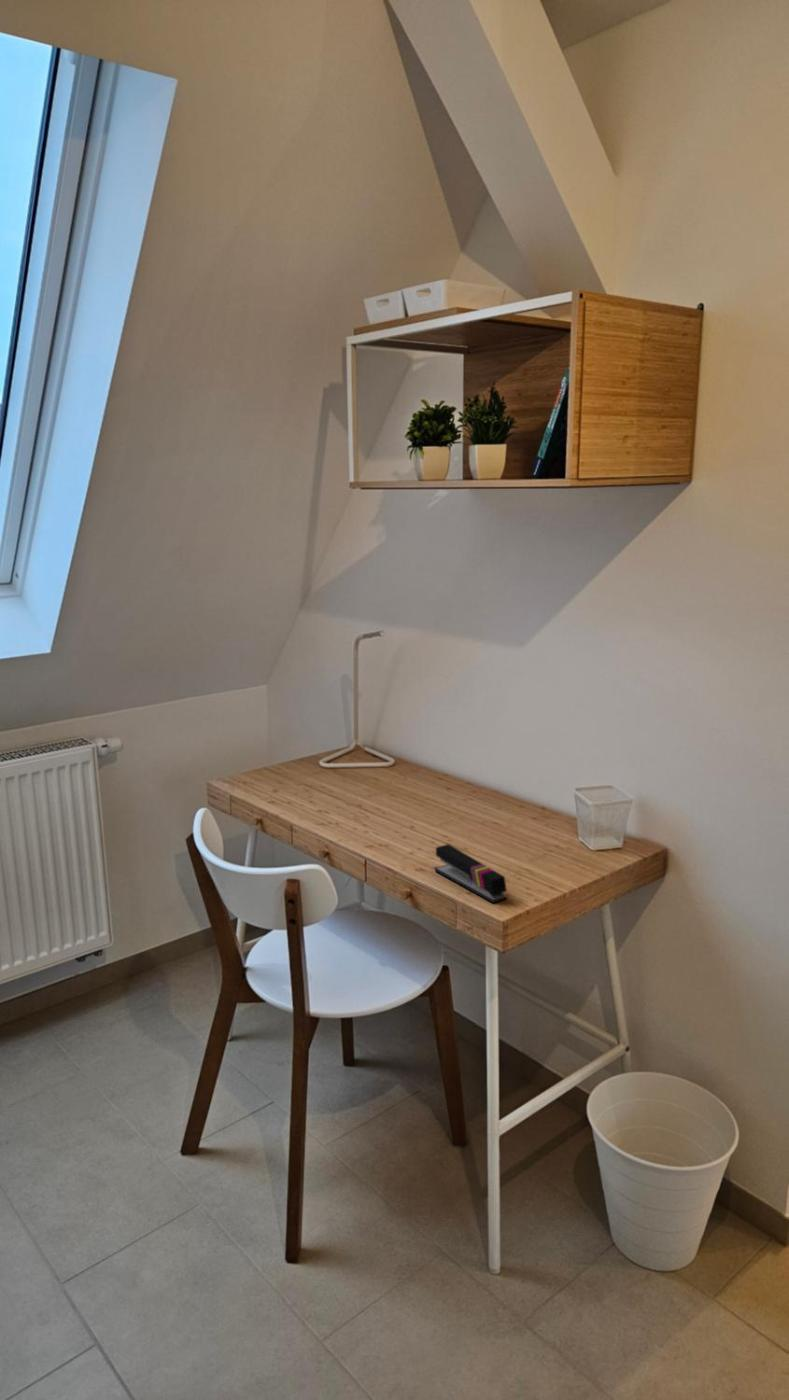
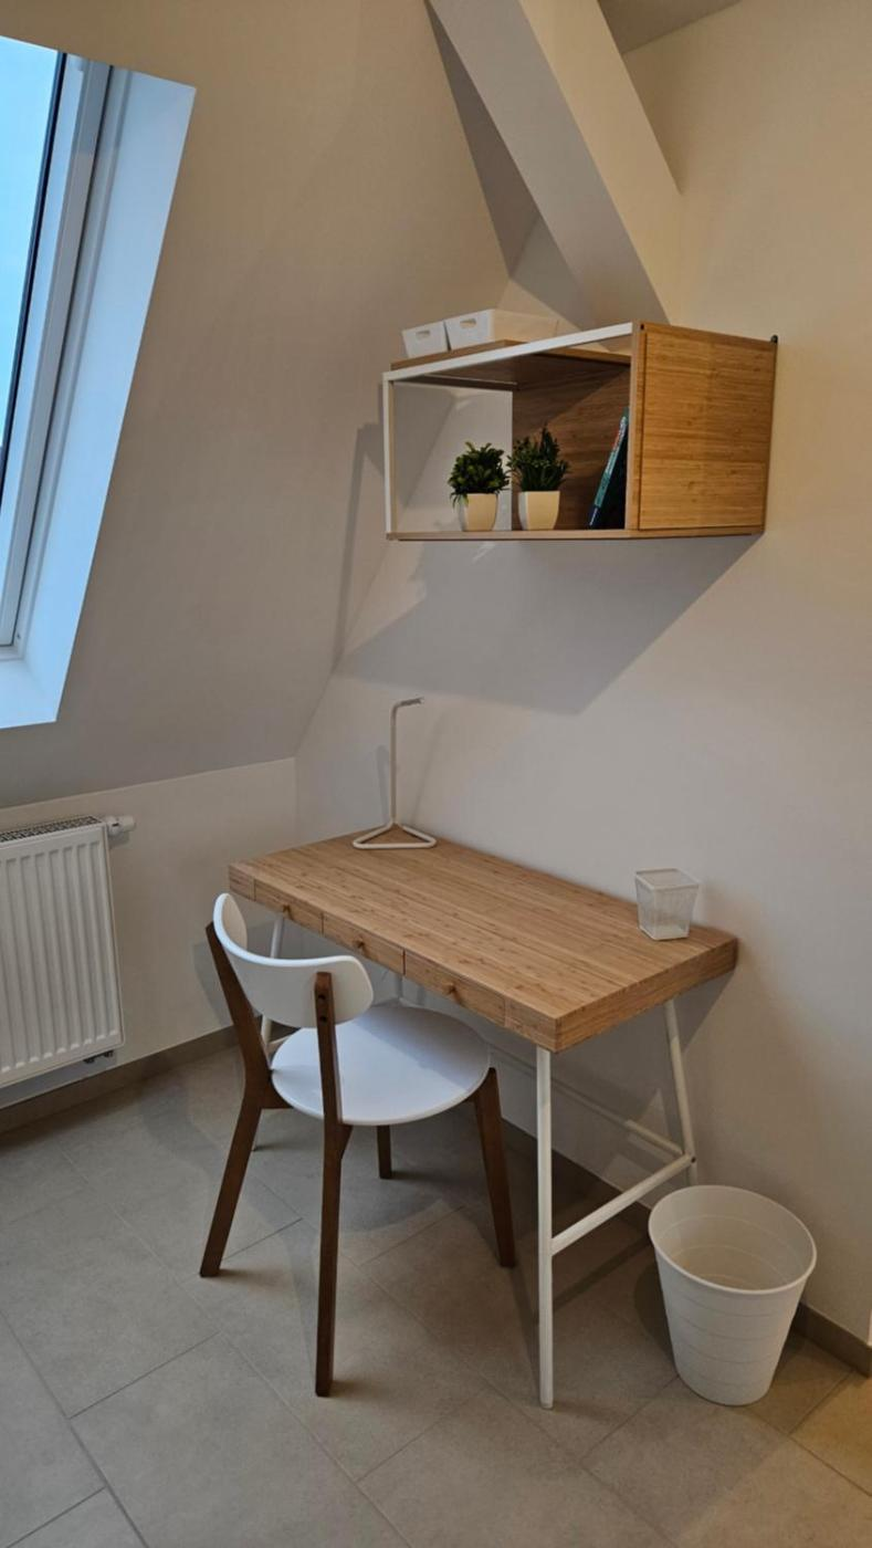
- stapler [434,843,508,904]
